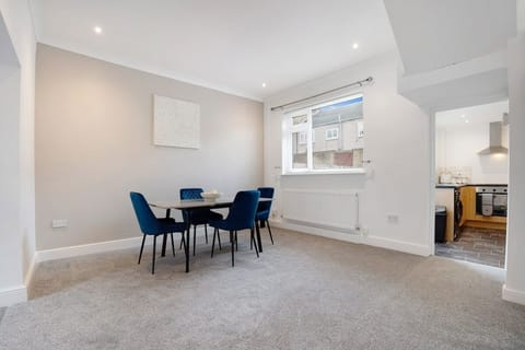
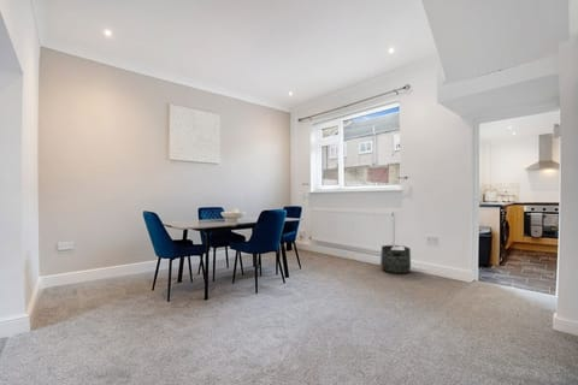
+ basket [379,244,412,274]
